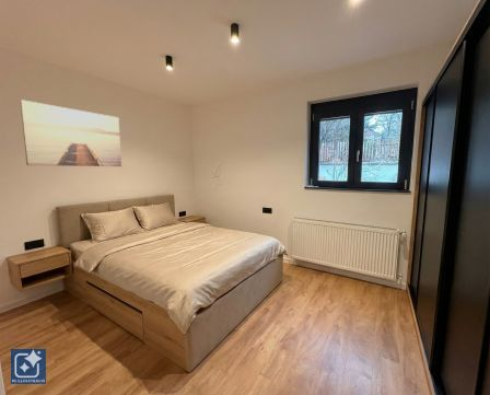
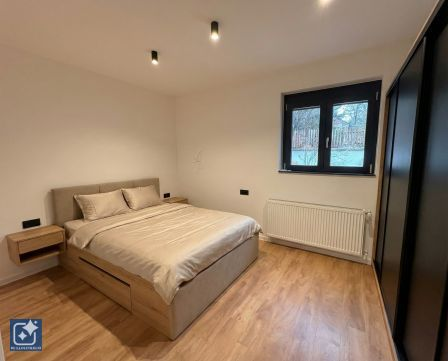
- wall art [19,98,122,167]
